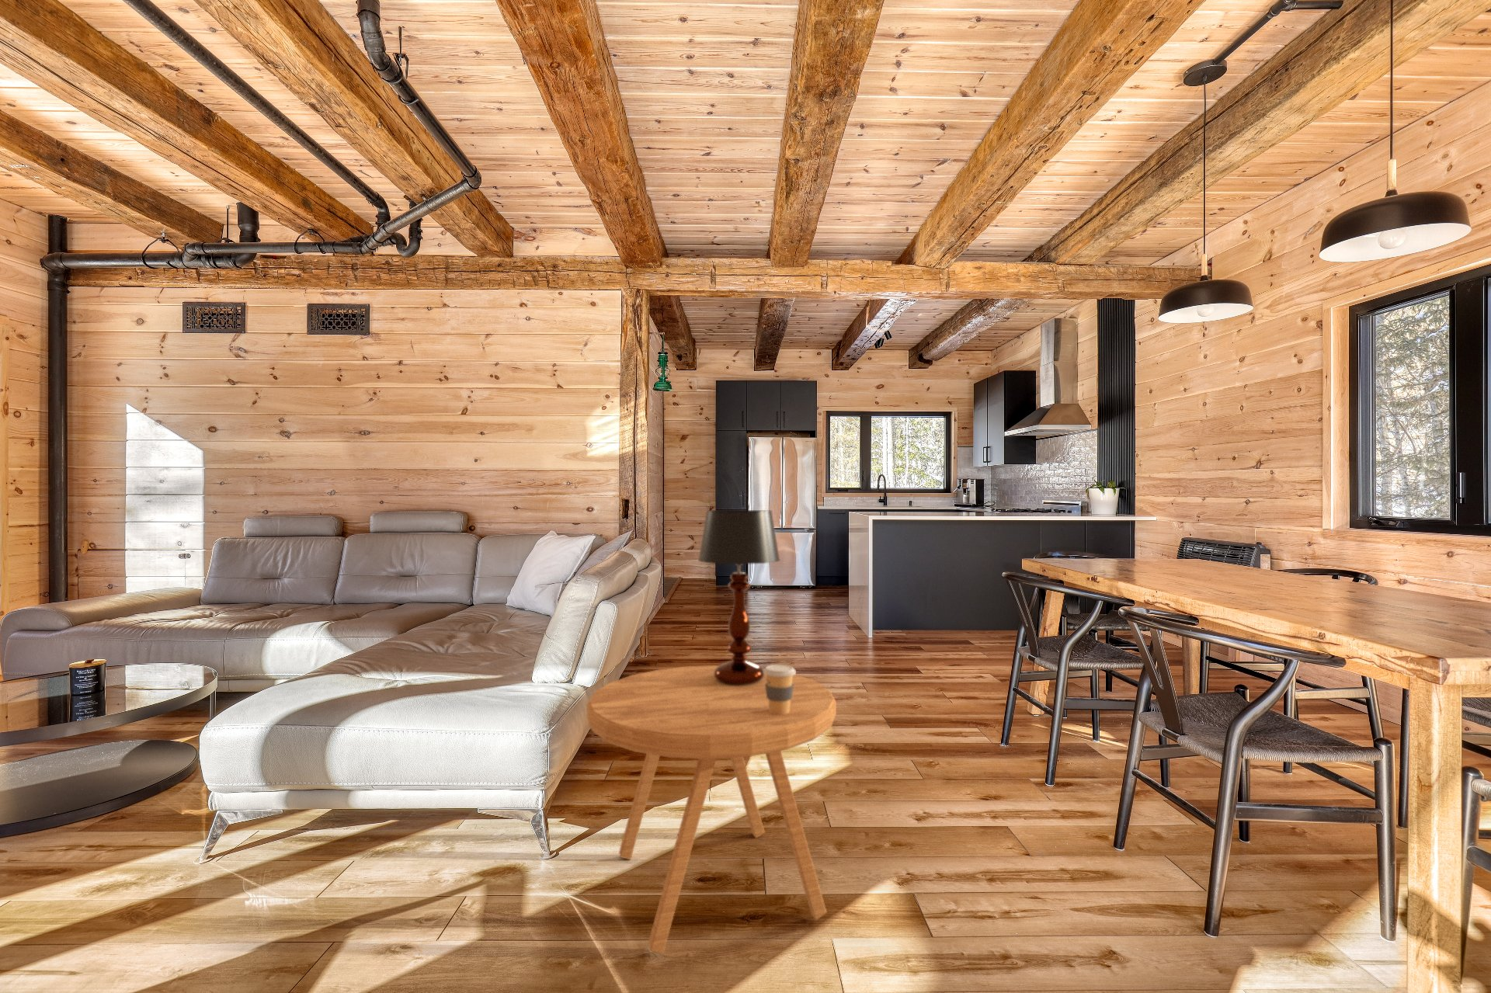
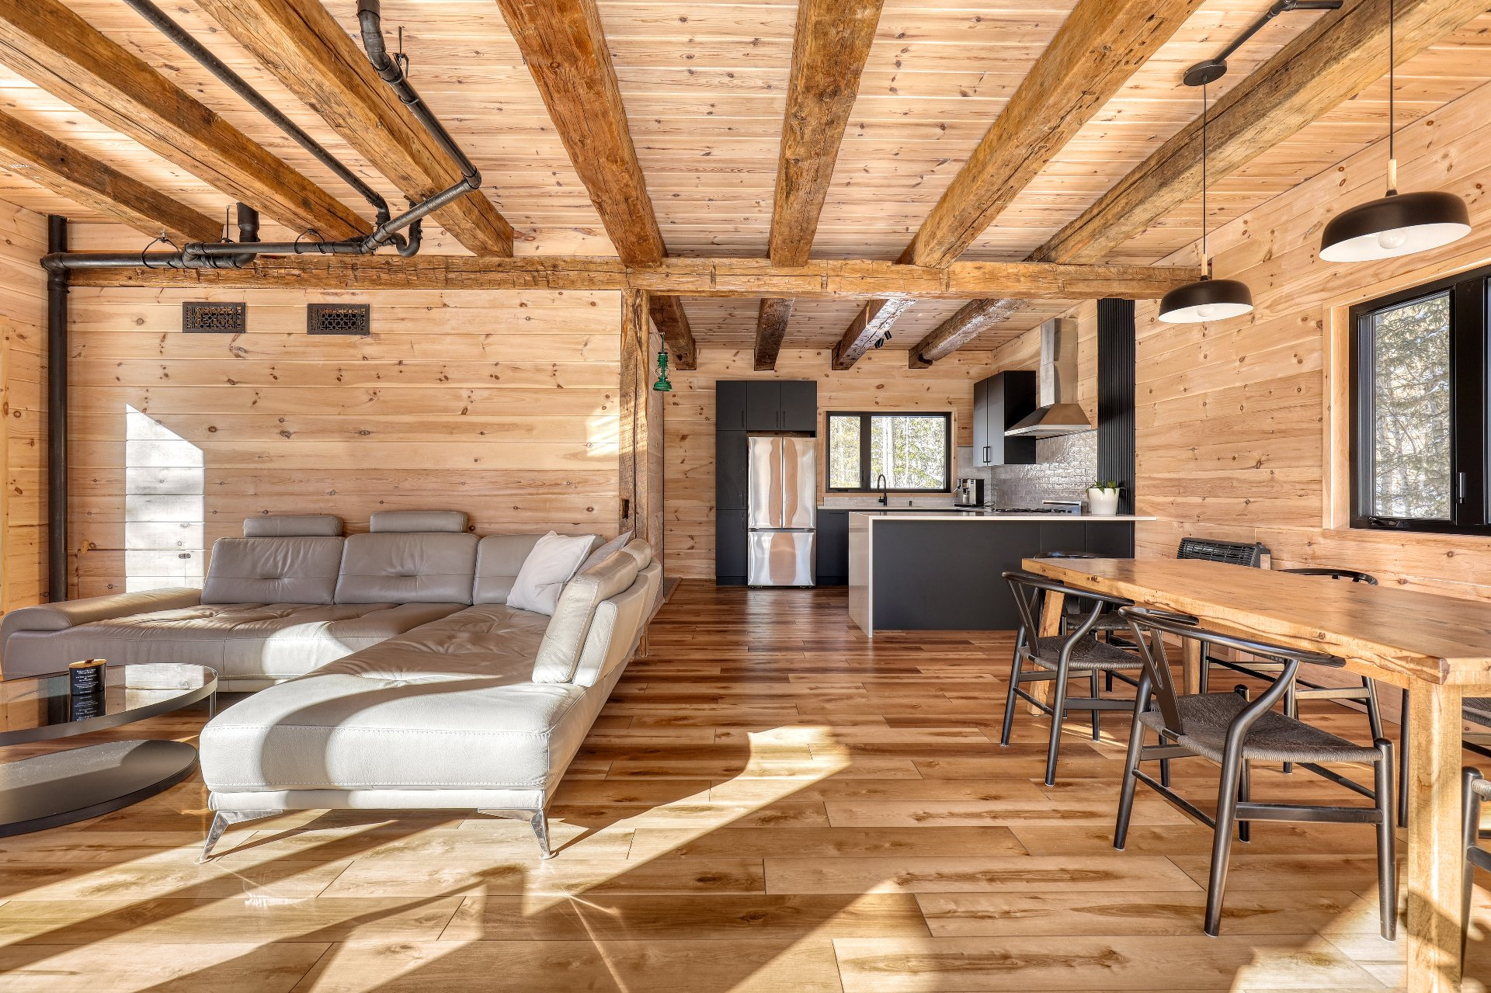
- coffee cup [764,664,797,715]
- table lamp [697,510,782,685]
- side table [586,665,837,954]
